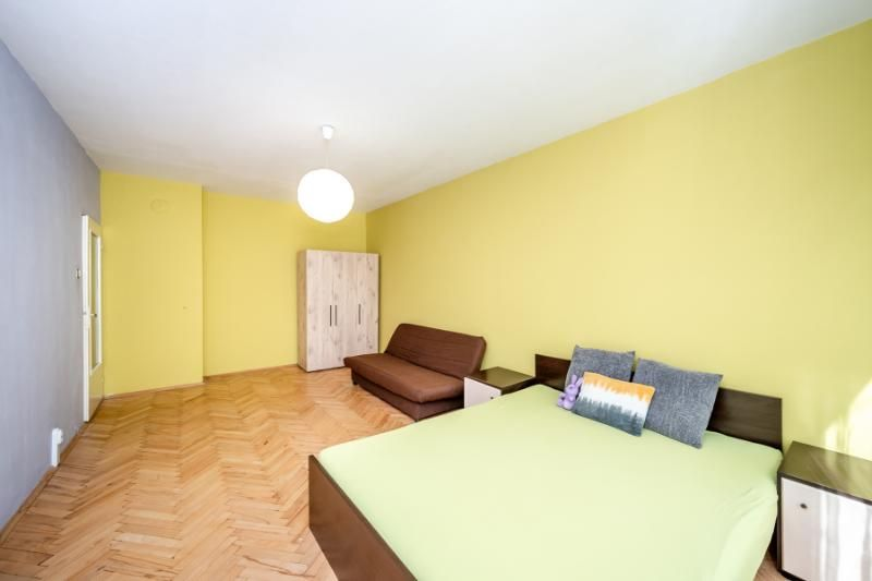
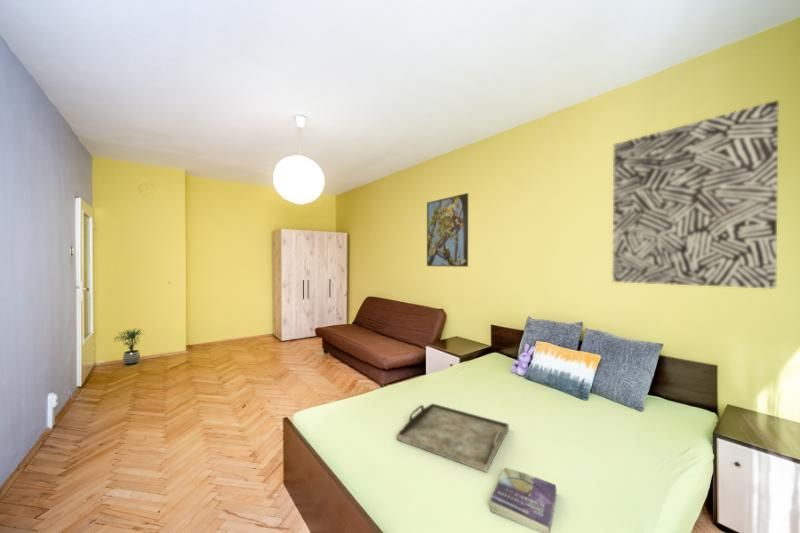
+ serving tray [396,402,510,473]
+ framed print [426,192,469,268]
+ potted plant [112,328,145,366]
+ book [489,466,558,533]
+ wall art [612,99,779,290]
